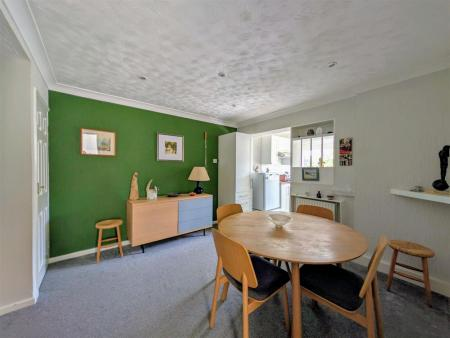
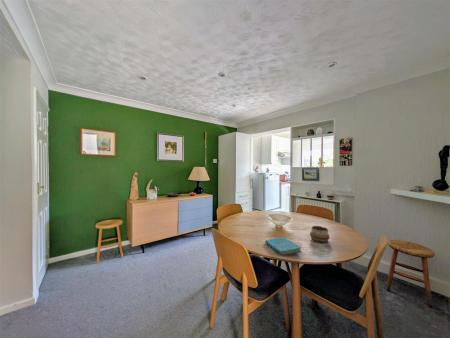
+ cover [264,236,303,256]
+ decorative bowl [309,225,331,243]
